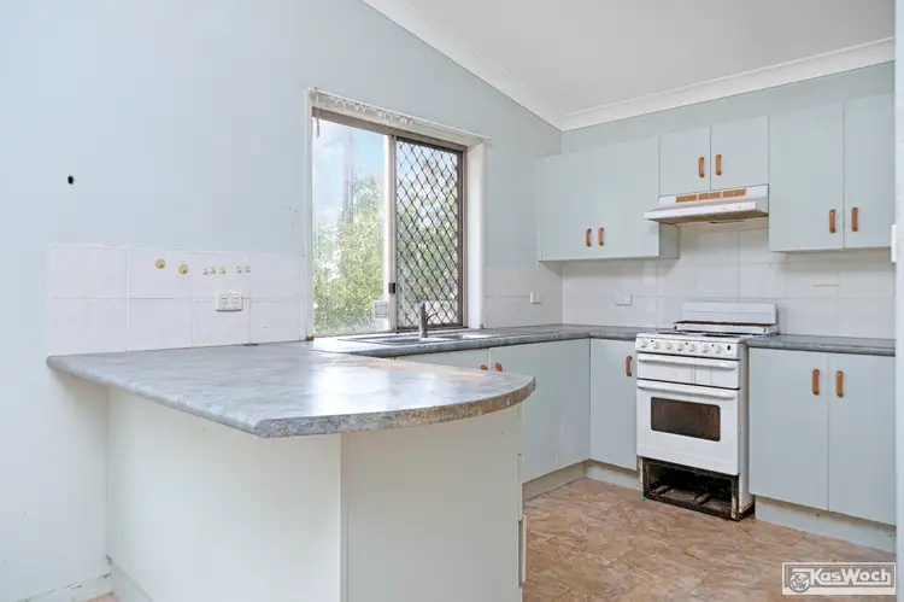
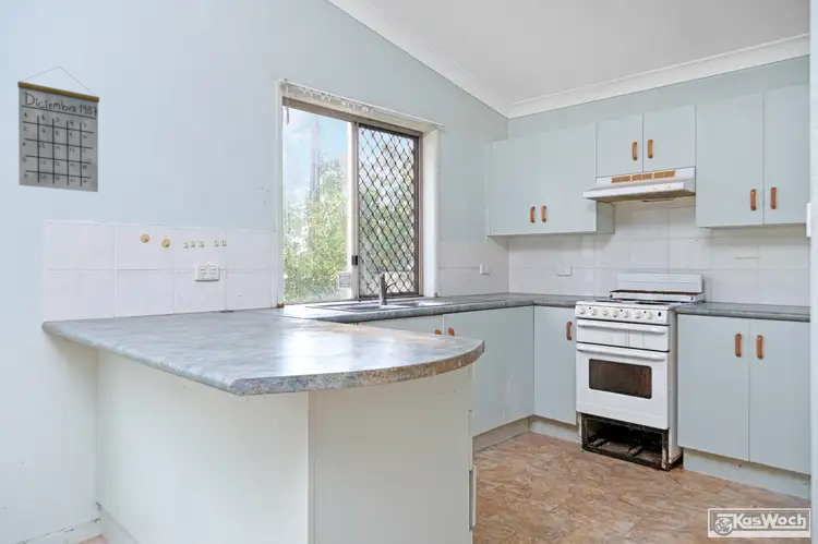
+ calendar [16,65,100,193]
